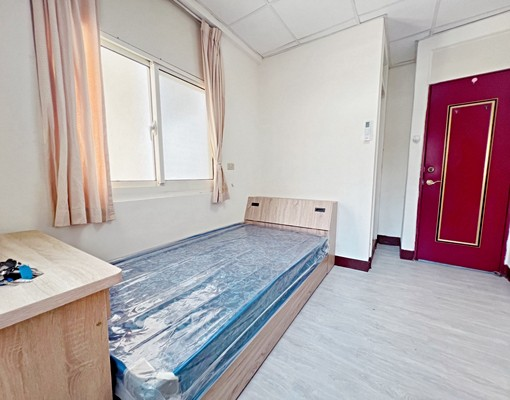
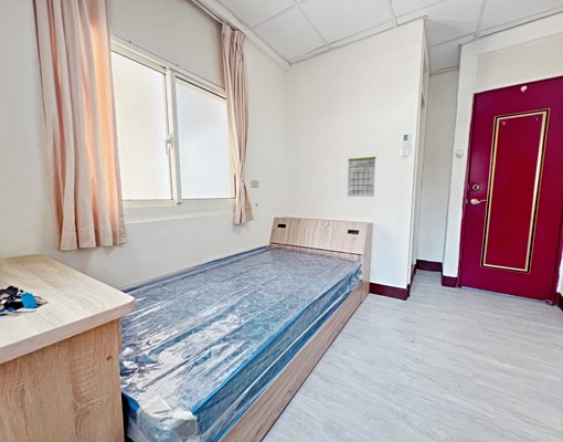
+ calendar [347,148,376,198]
